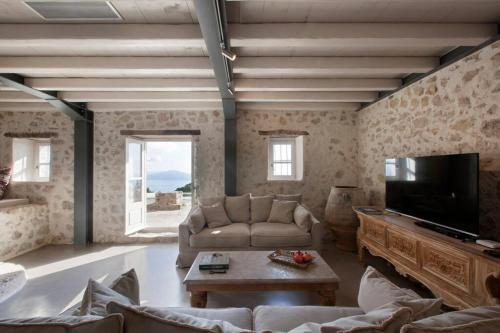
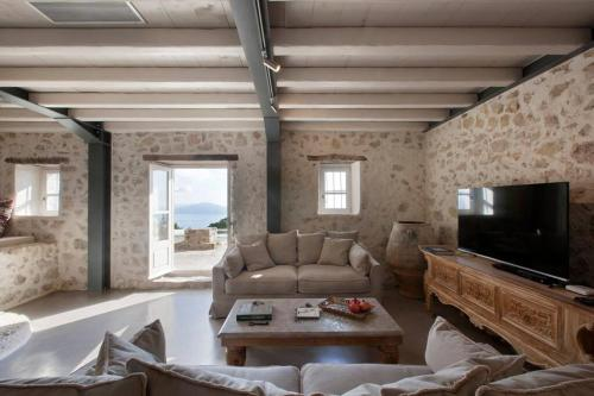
+ board game [293,301,323,323]
